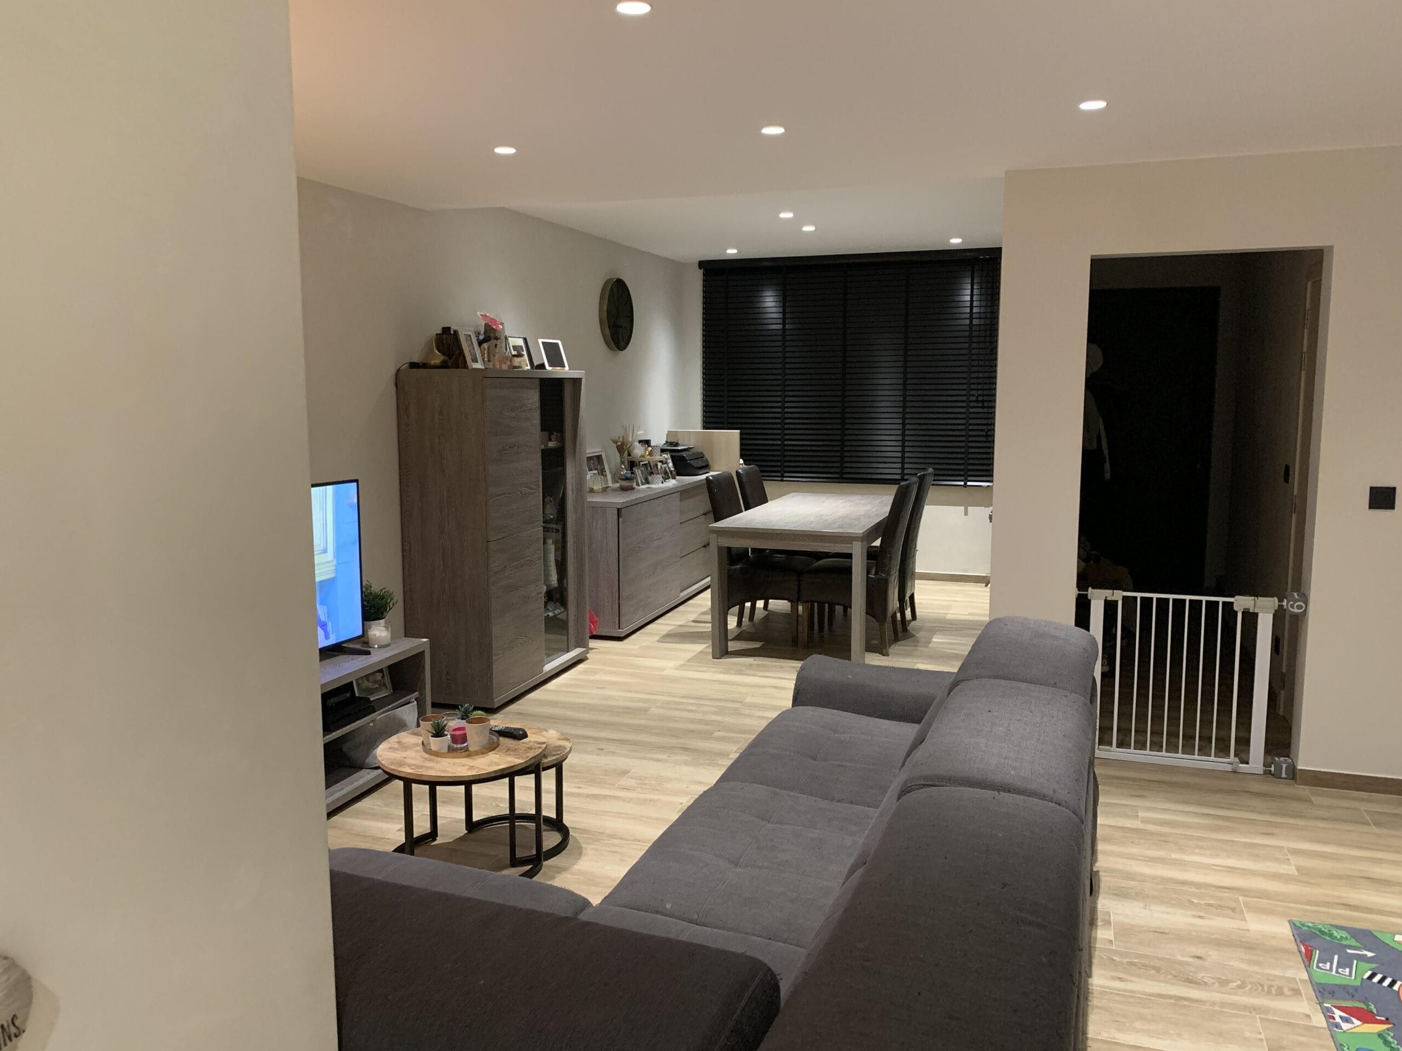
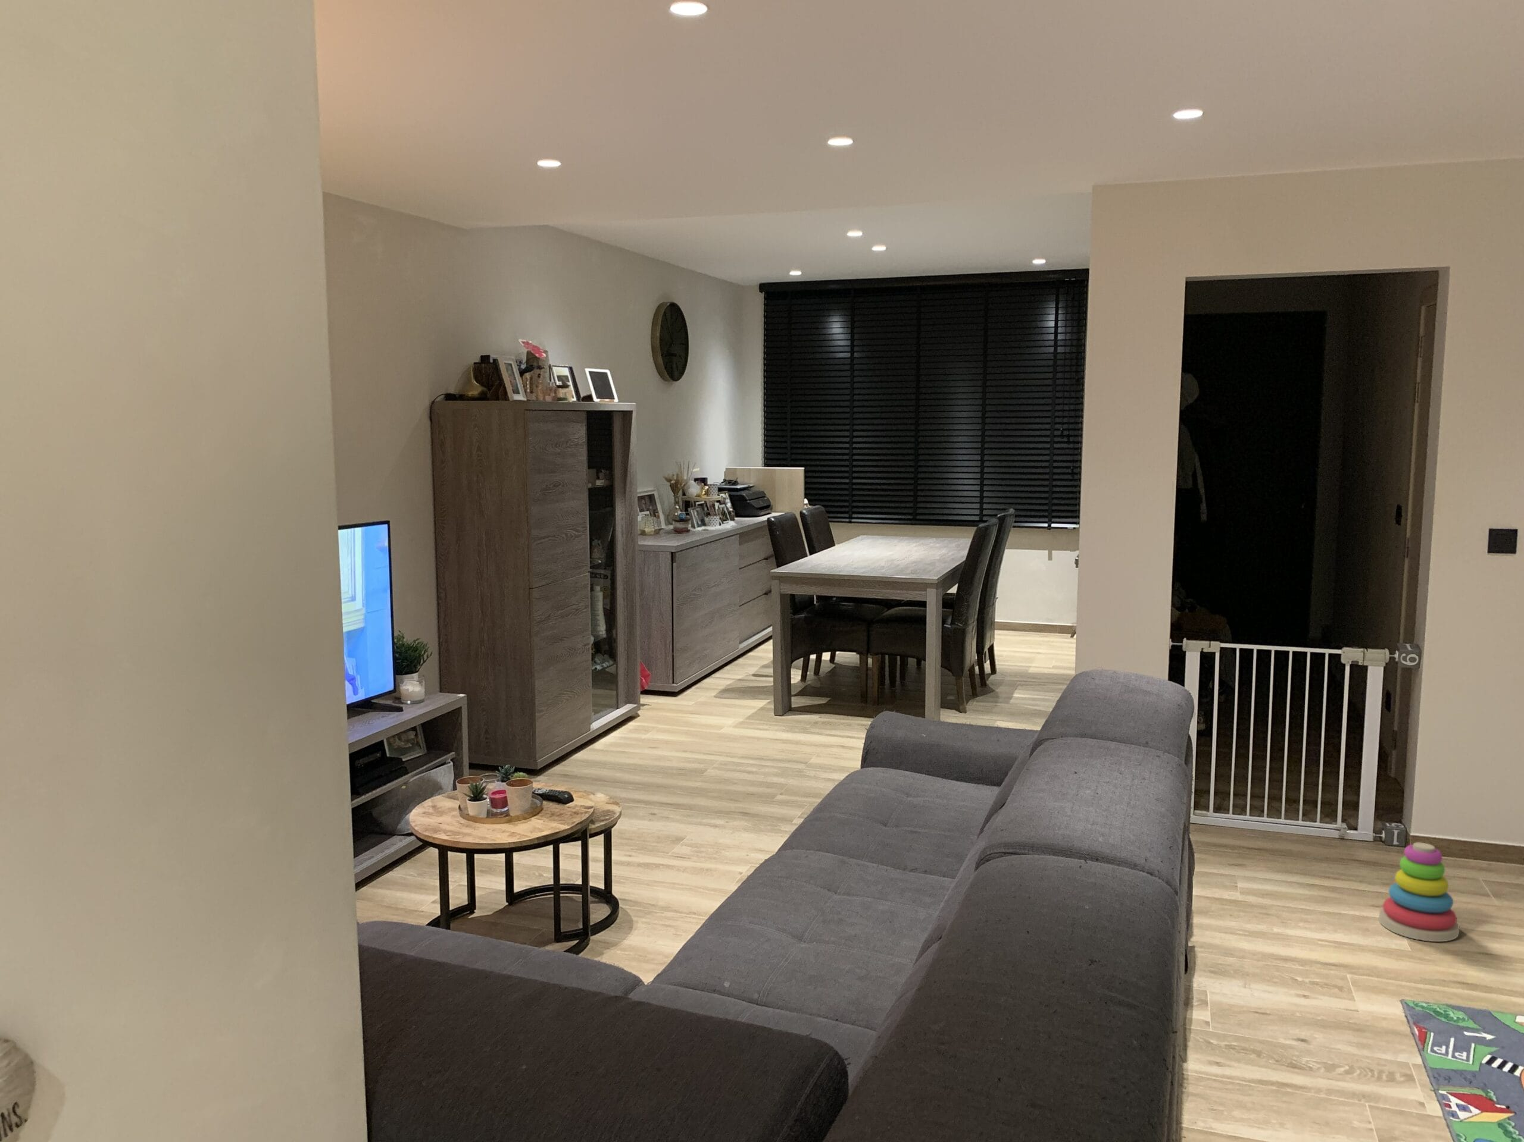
+ stacking toy [1378,842,1460,942]
